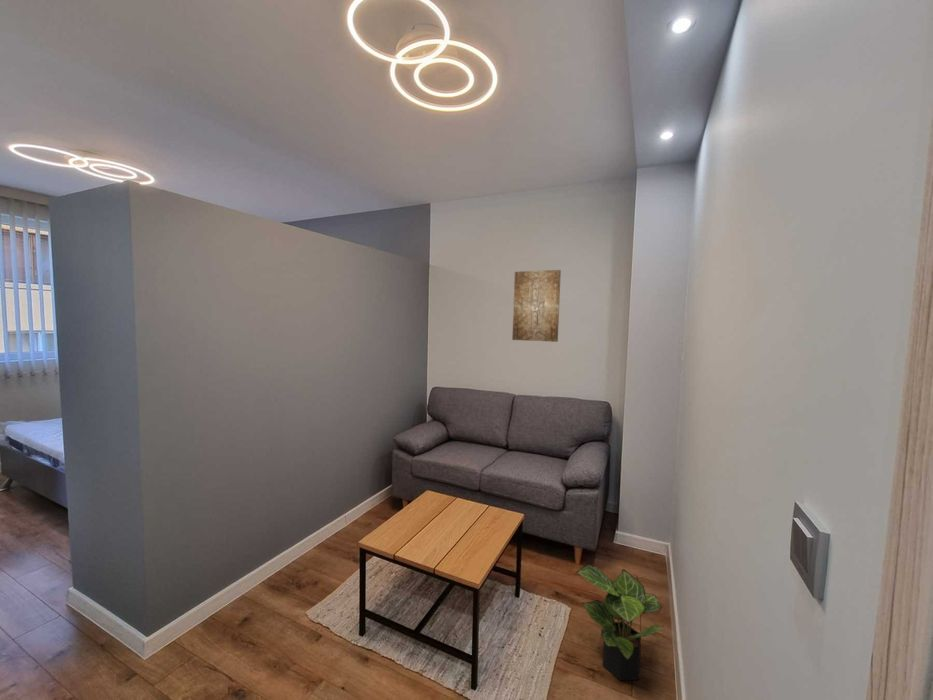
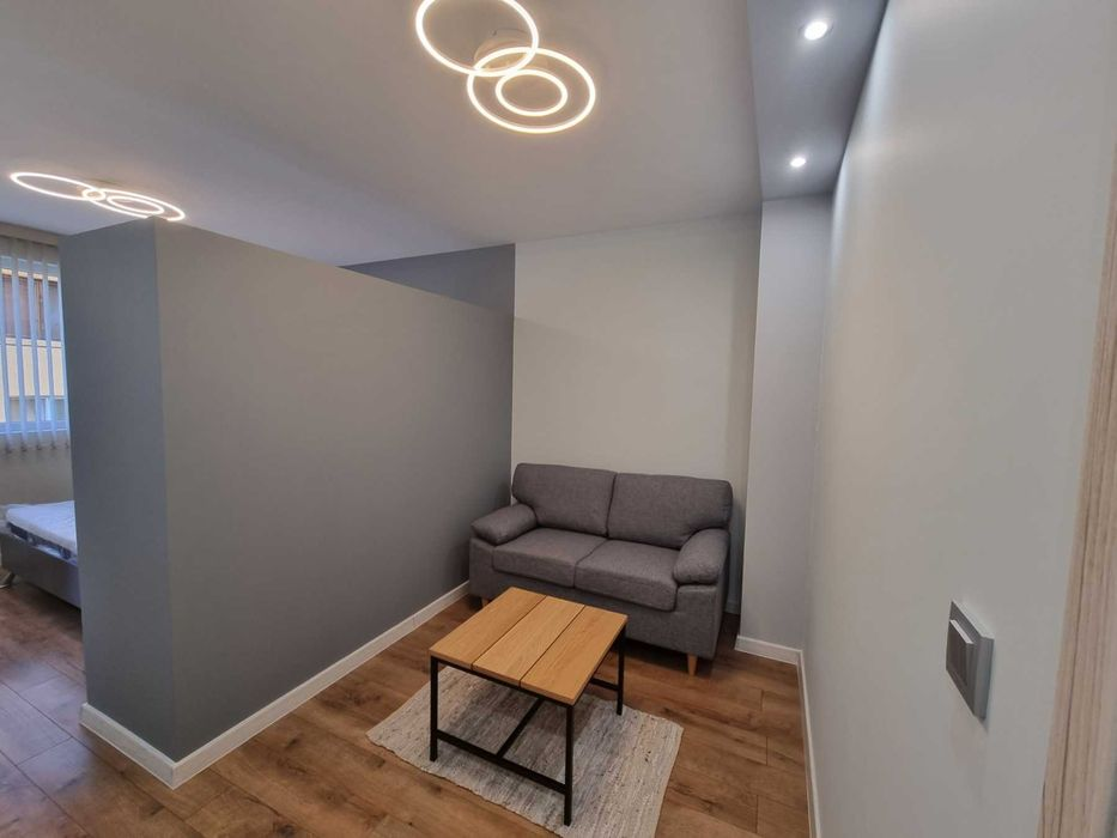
- potted plant [575,563,664,682]
- wall art [511,269,562,343]
